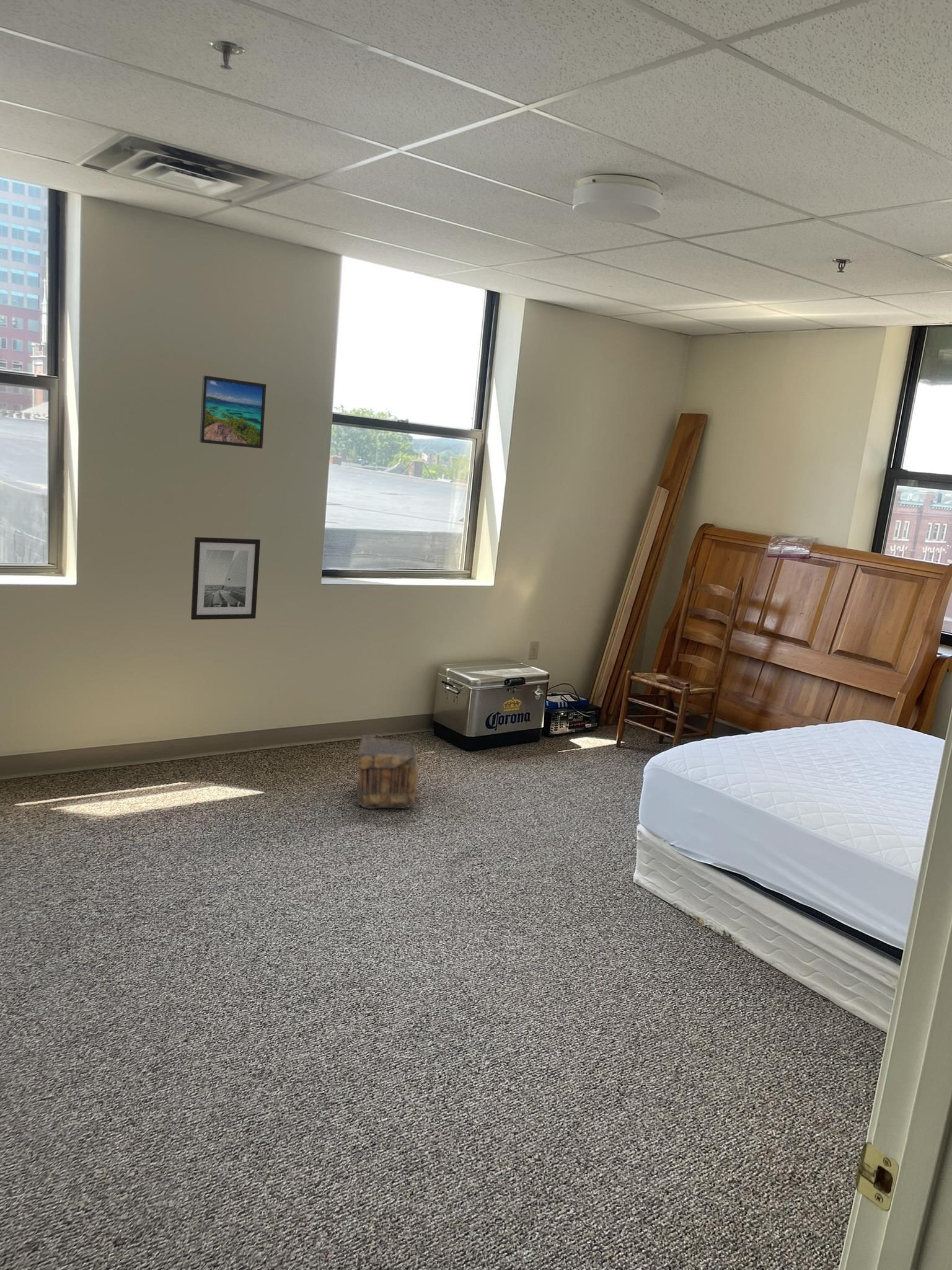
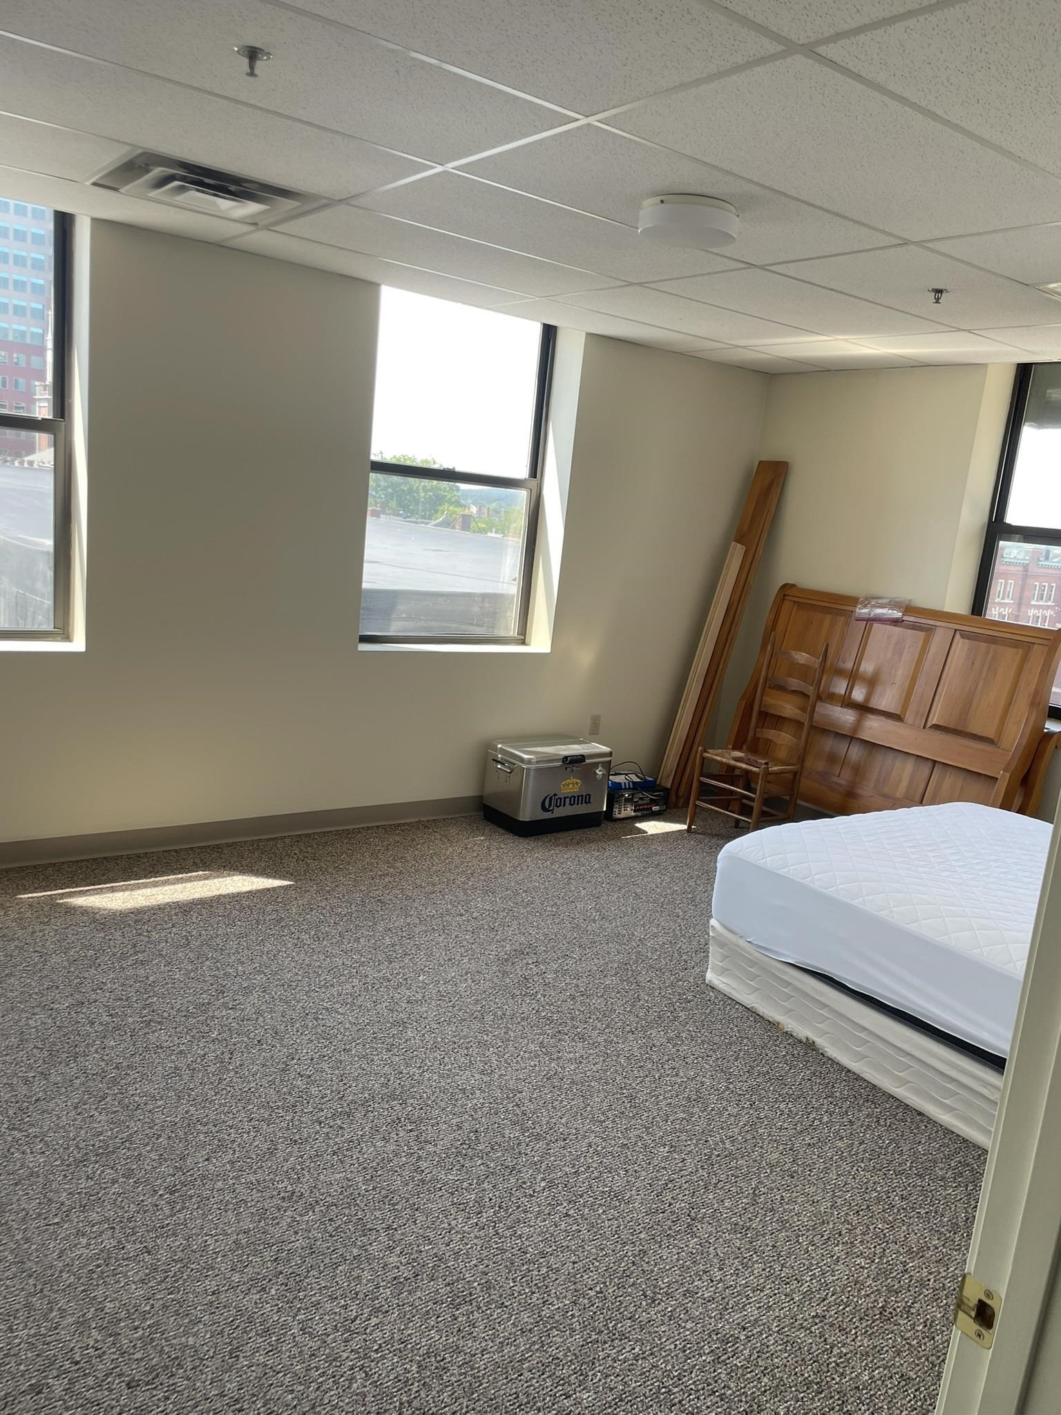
- pouch [356,734,419,809]
- wall art [190,536,261,620]
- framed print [199,375,267,449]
